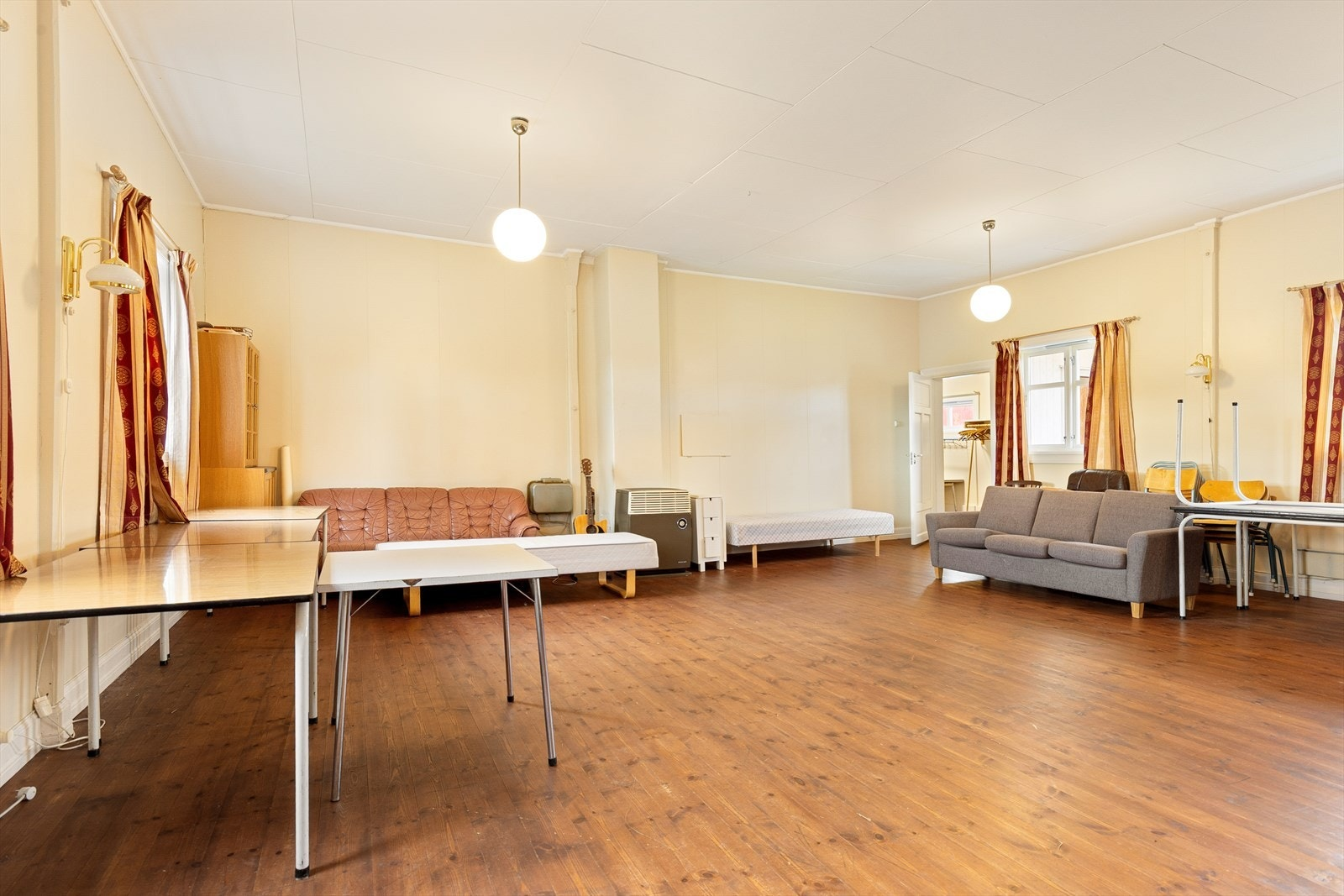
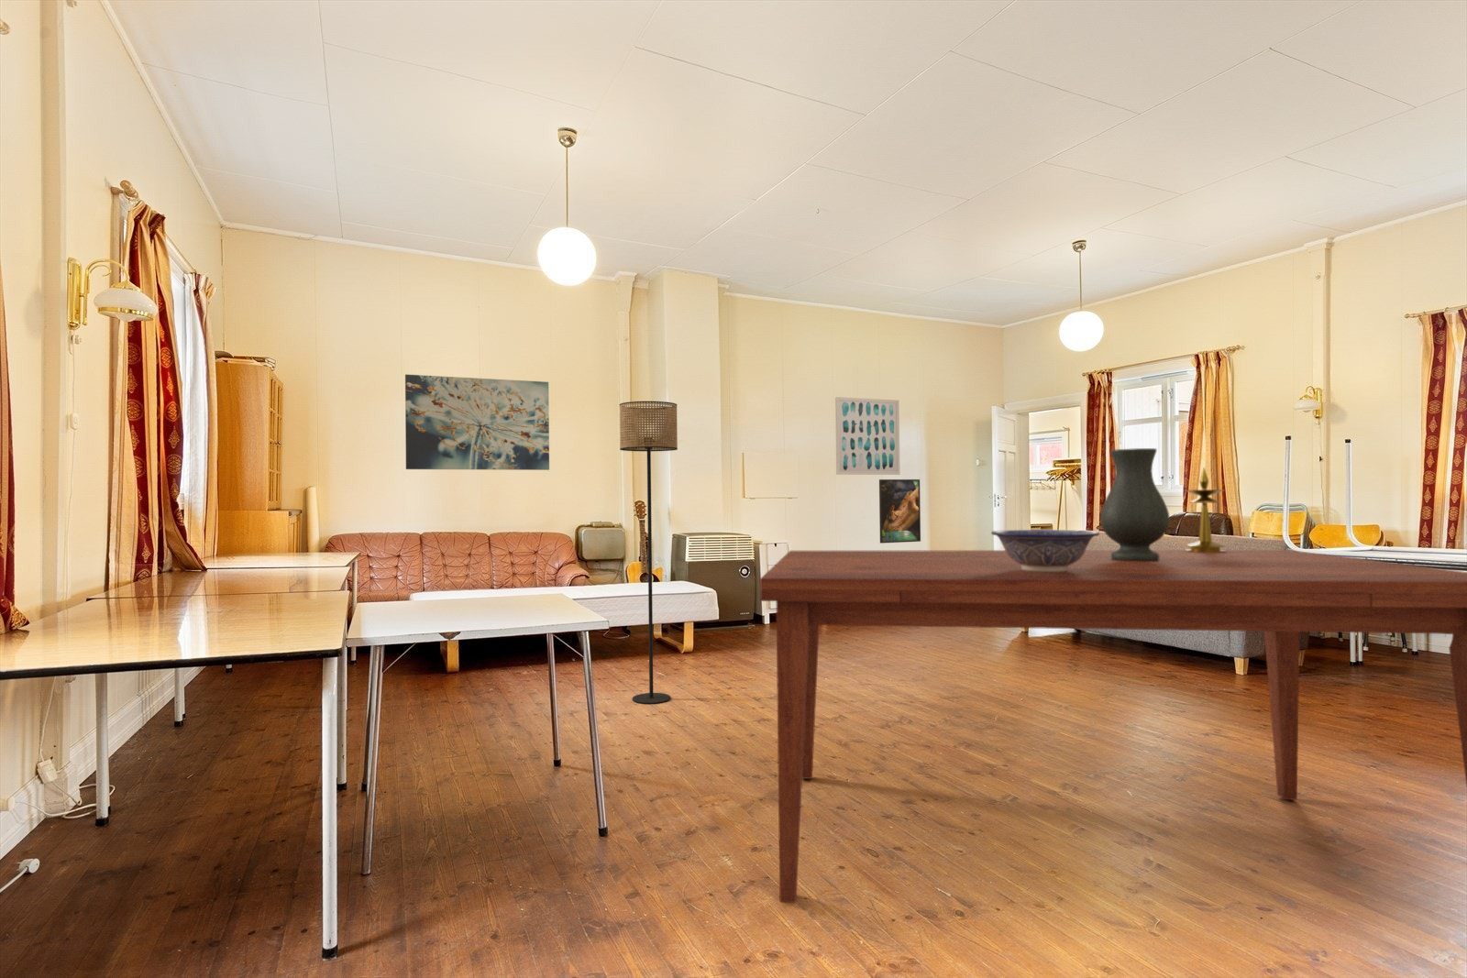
+ wall art [404,373,550,472]
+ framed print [879,478,921,545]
+ floor lamp [619,401,679,705]
+ candlestick [1183,466,1226,552]
+ dining table [760,549,1467,904]
+ wall art [834,396,902,476]
+ vase [1099,448,1171,561]
+ decorative bowl [990,529,1100,572]
